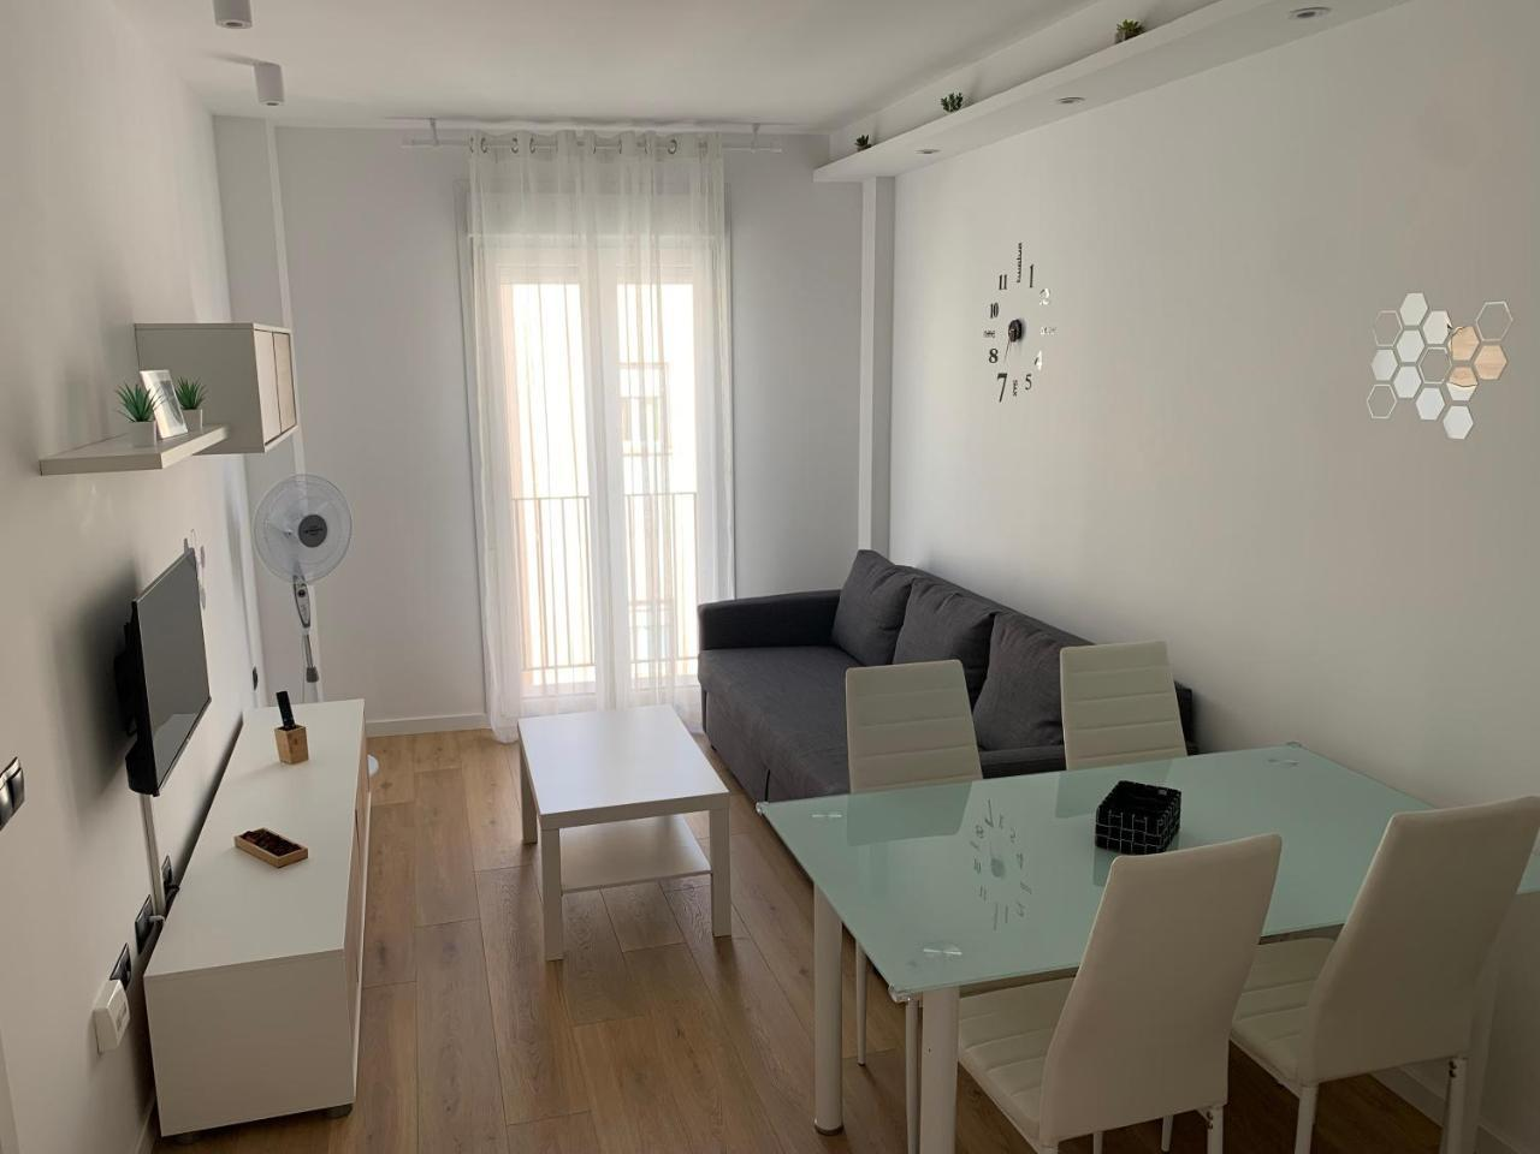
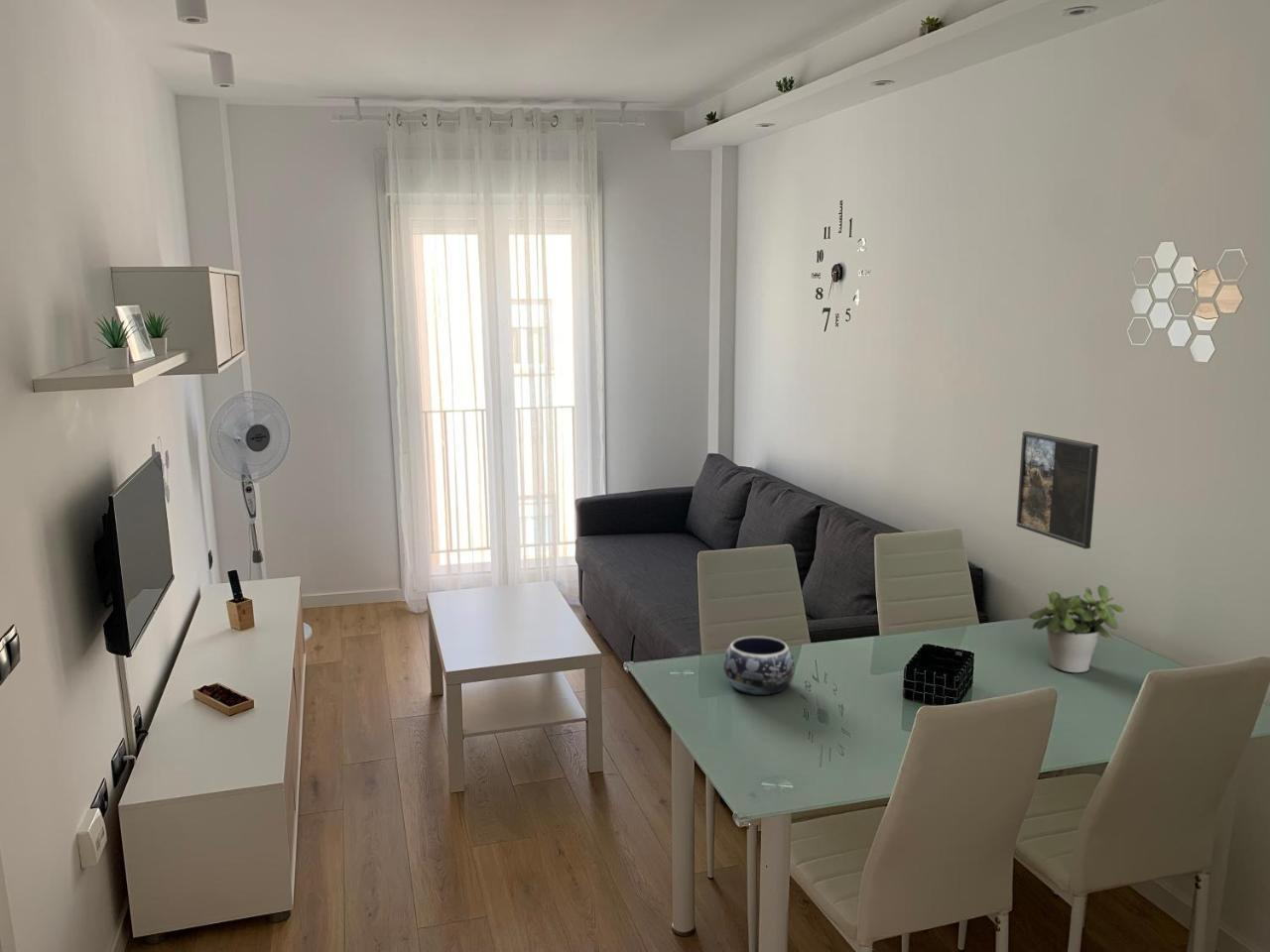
+ decorative bowl [722,635,796,696]
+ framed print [1015,430,1099,550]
+ potted plant [1028,584,1126,674]
